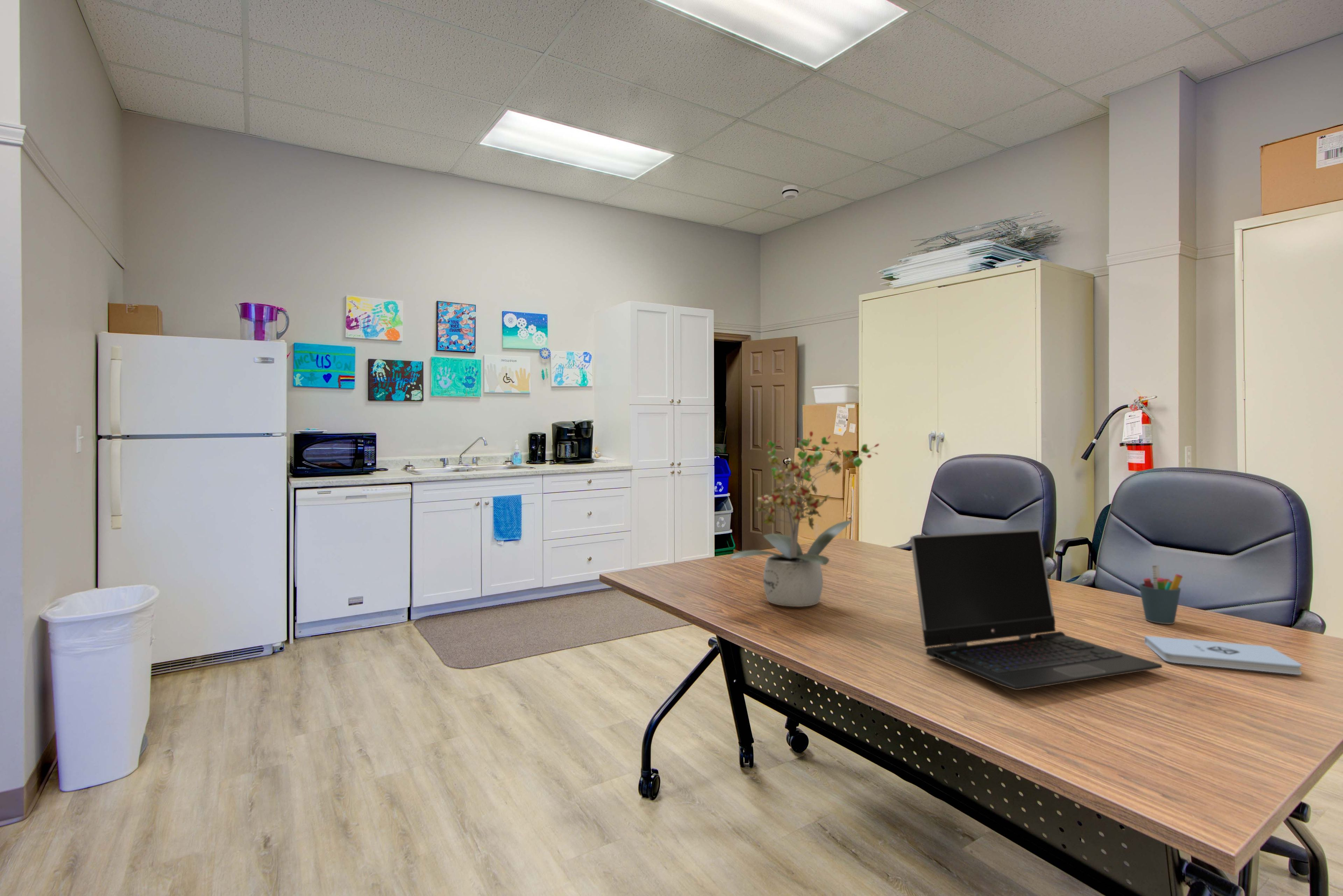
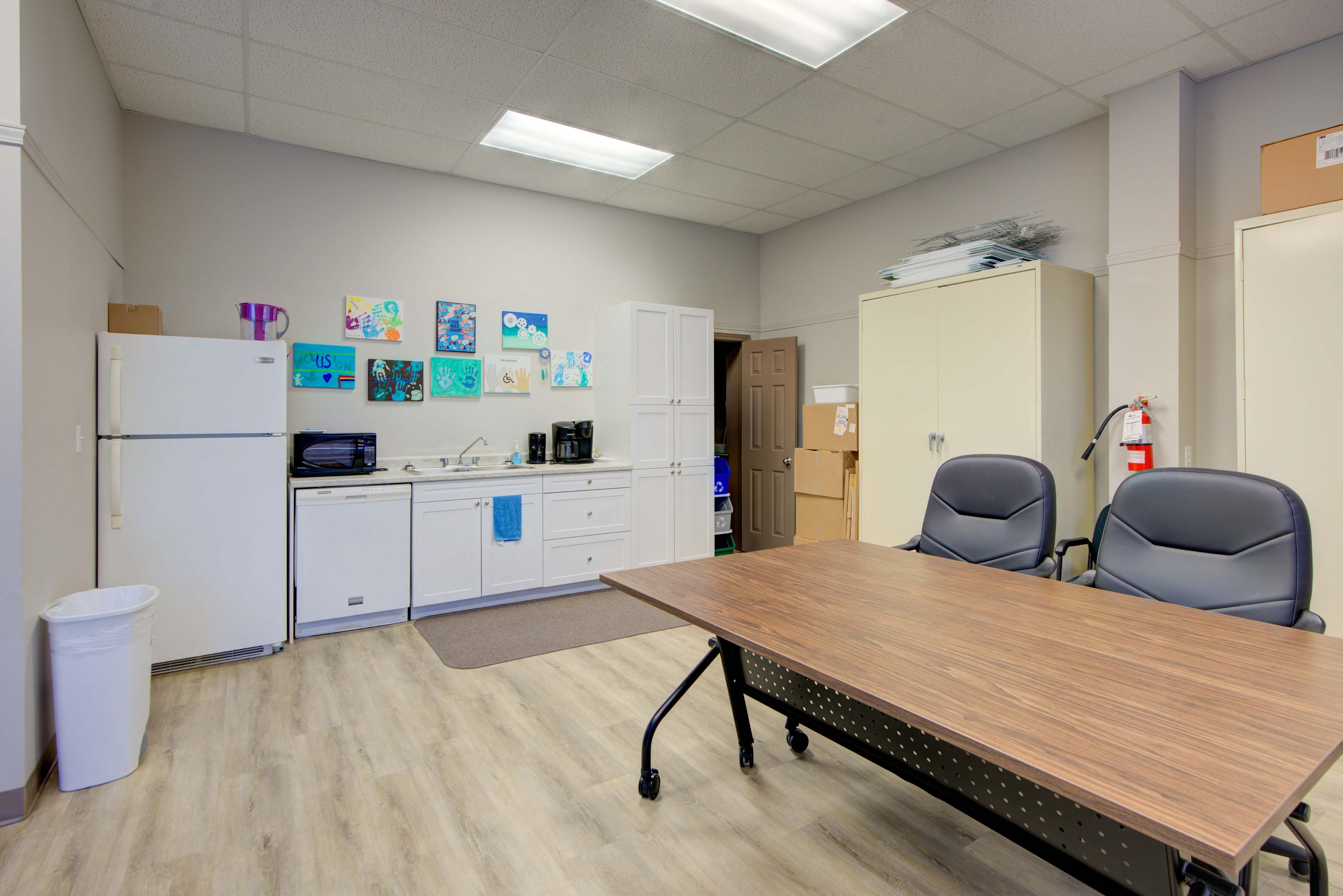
- smoke detector [782,185,799,200]
- potted plant [730,431,880,607]
- notepad [1144,635,1302,675]
- laptop computer [910,529,1163,690]
- pen holder [1139,565,1183,624]
